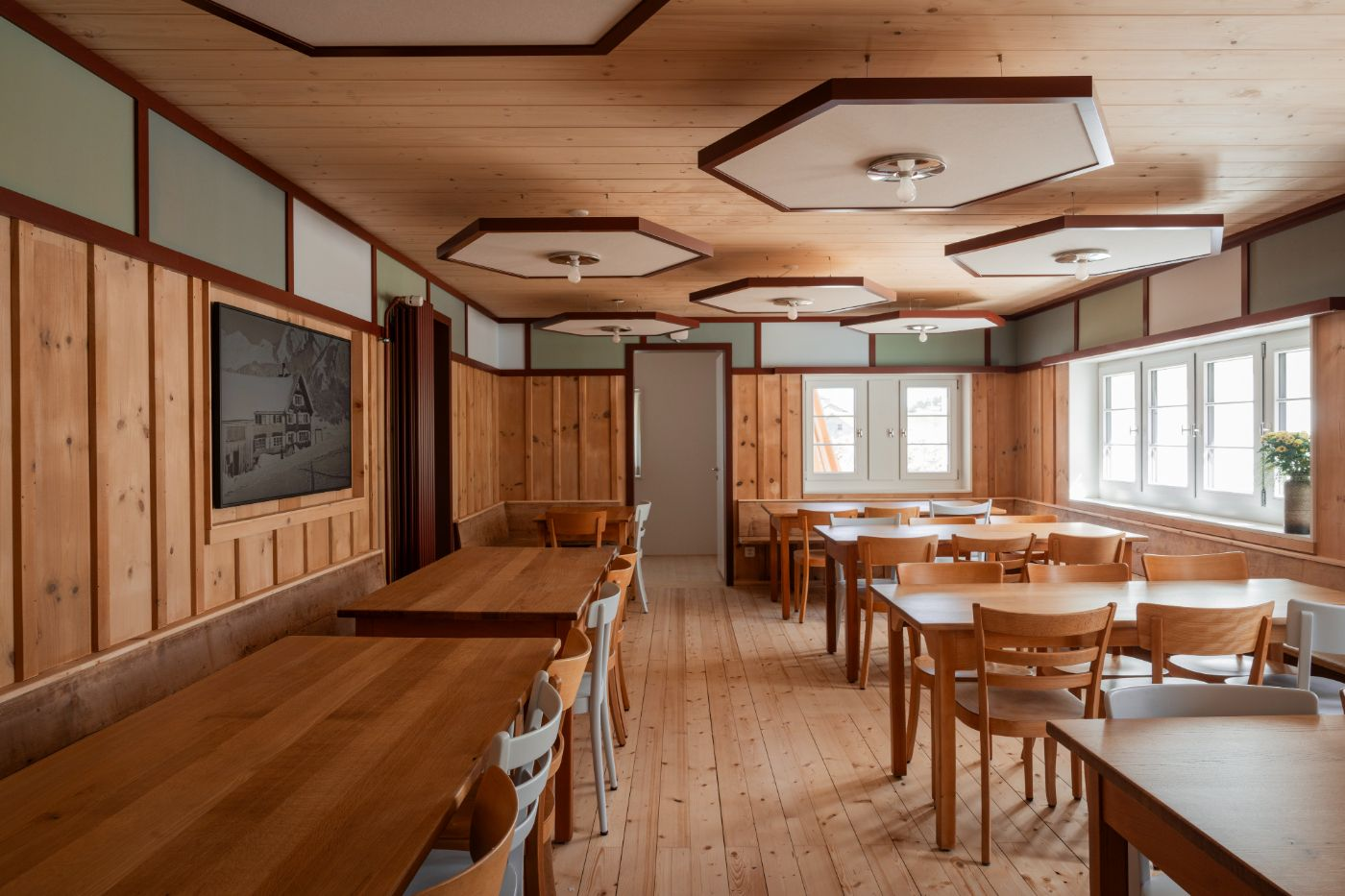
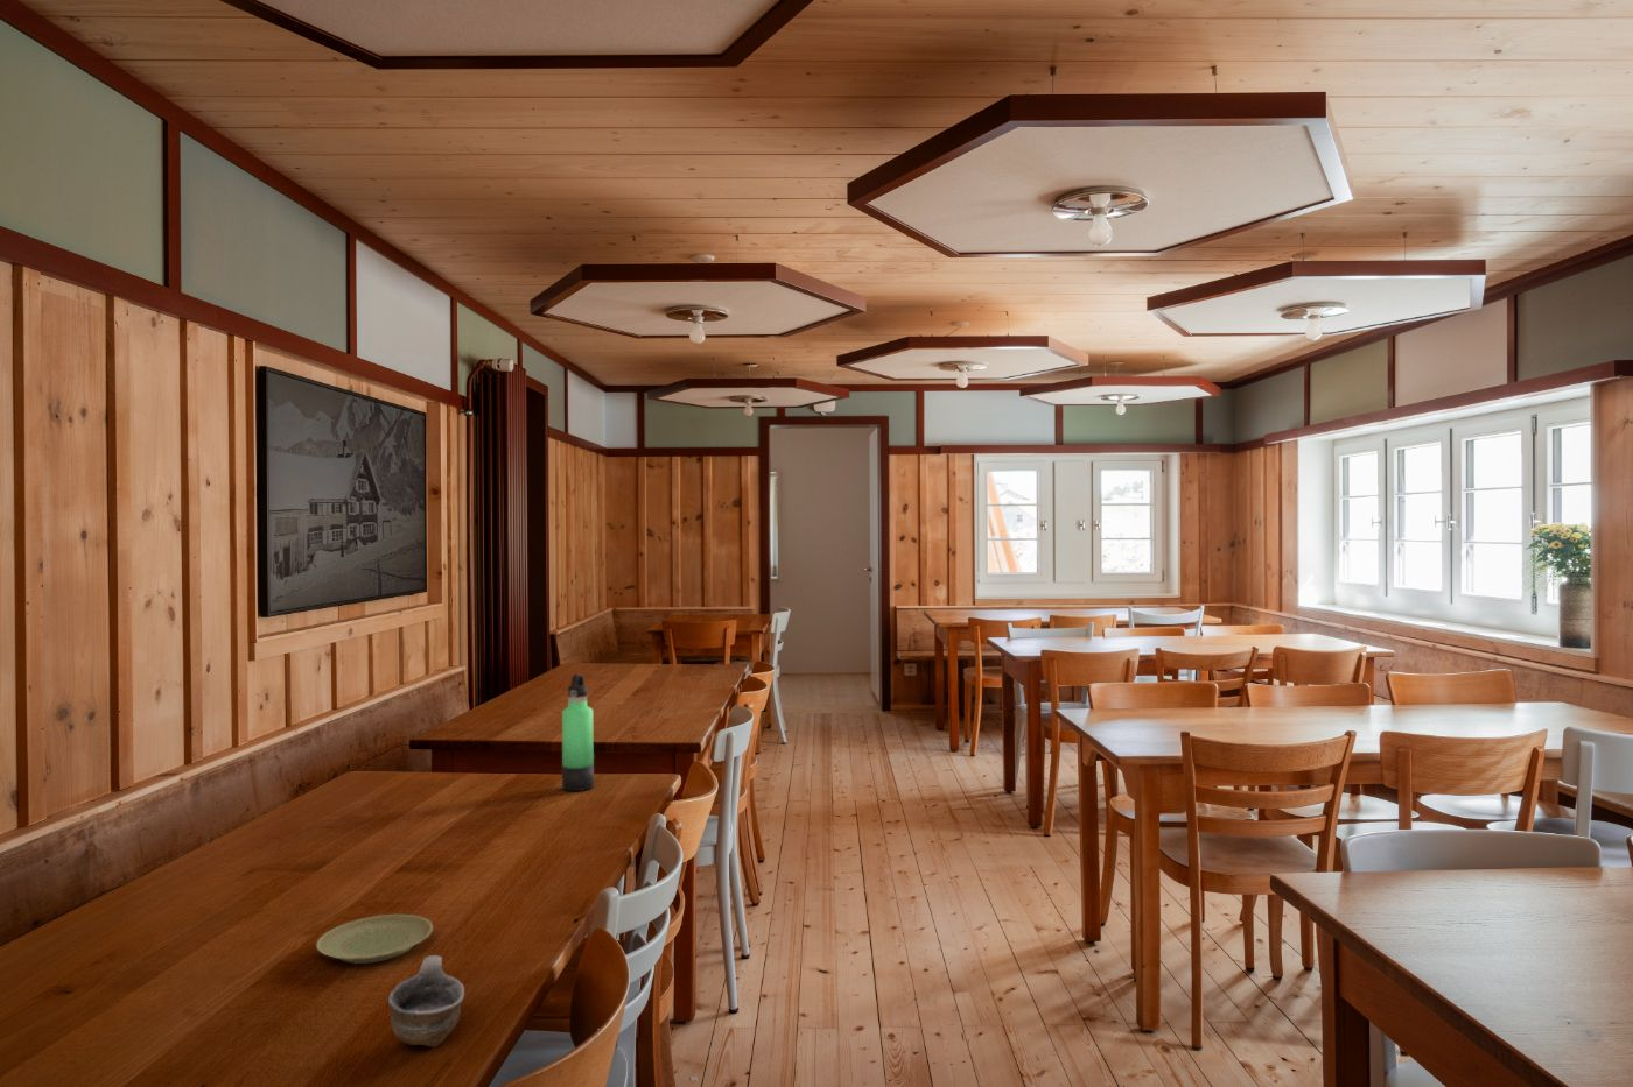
+ thermos bottle [561,673,595,792]
+ plate [314,914,433,964]
+ cup [387,955,465,1047]
